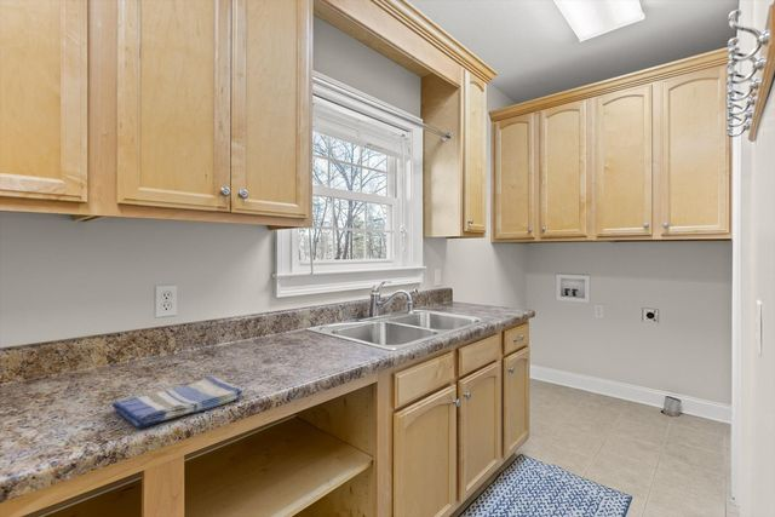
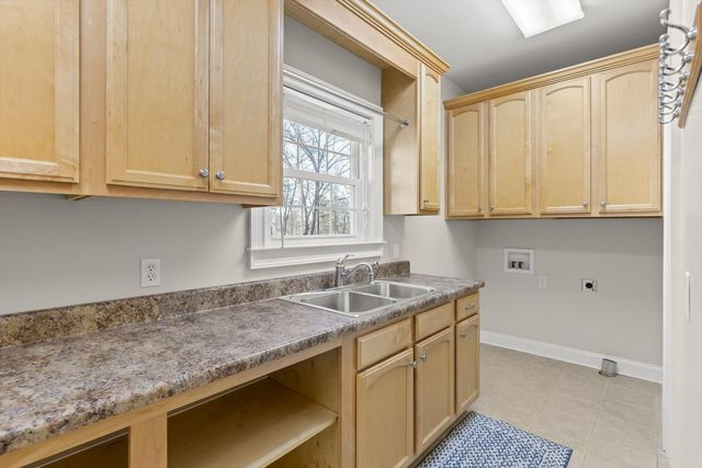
- dish towel [110,377,245,429]
